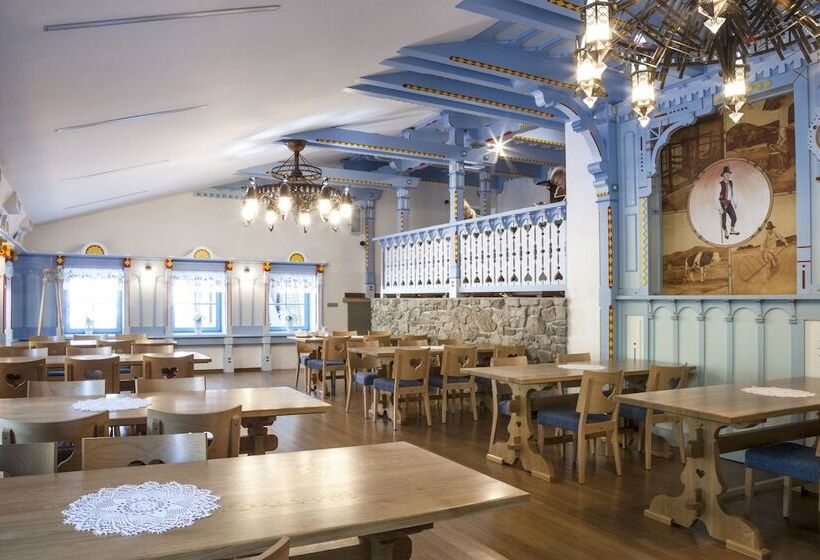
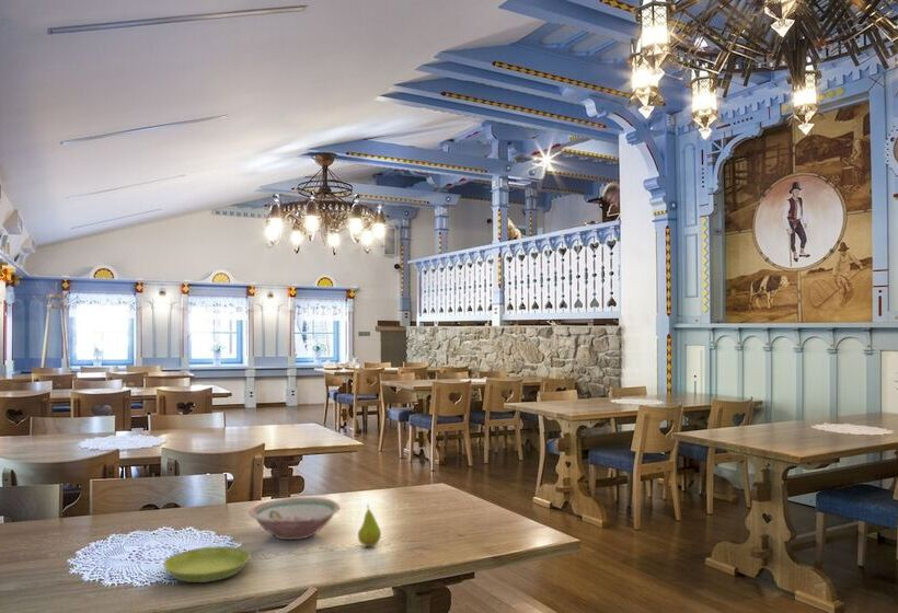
+ saucer [162,545,251,583]
+ bowl [249,496,342,541]
+ fruit [357,502,382,547]
